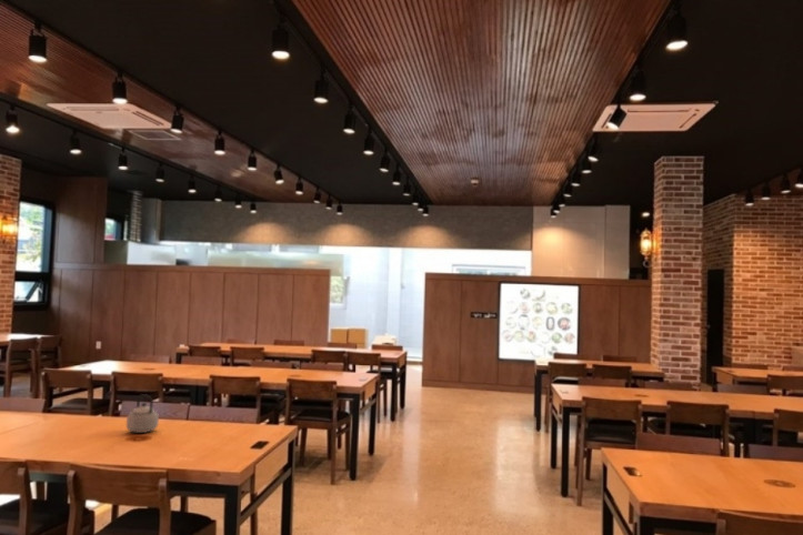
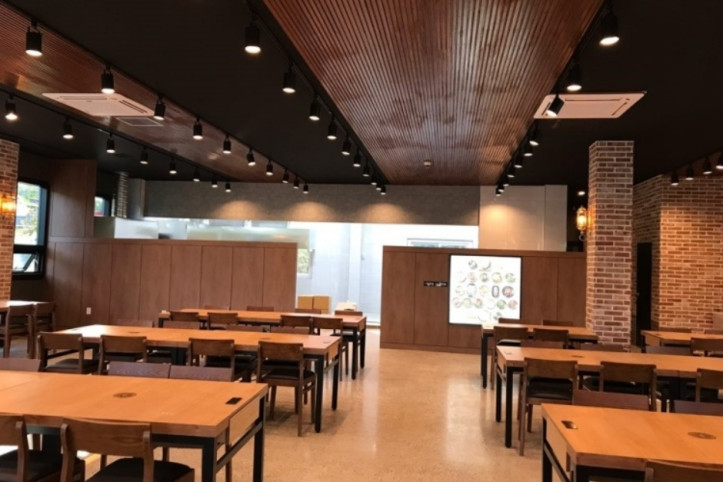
- teapot [126,393,160,434]
